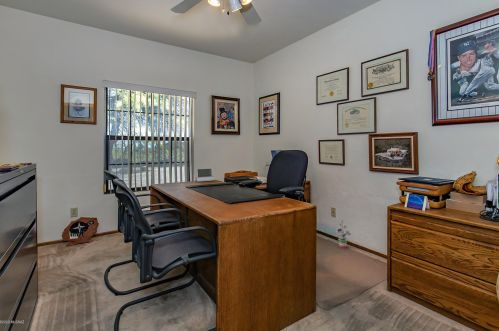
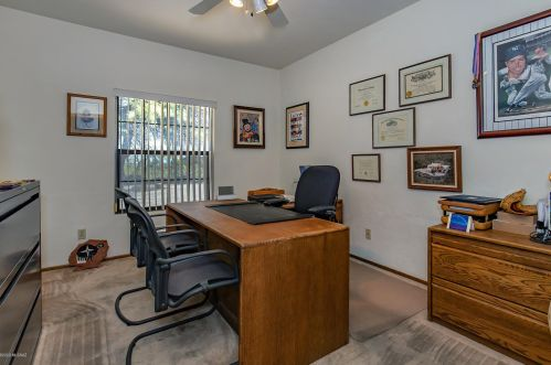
- potted plant [335,219,353,249]
